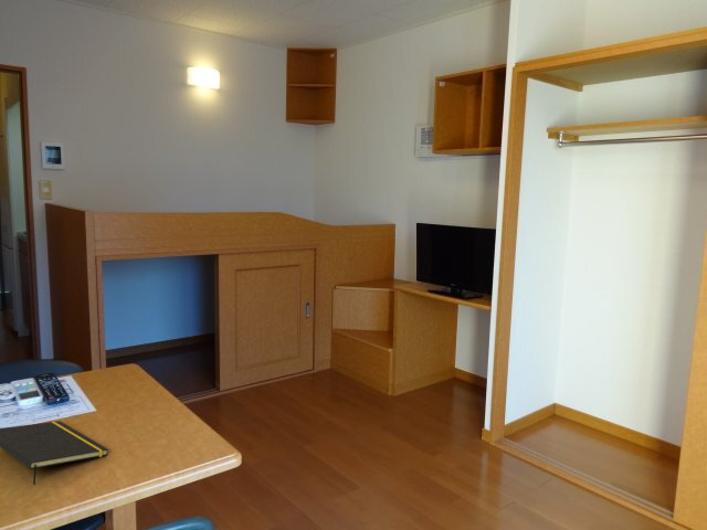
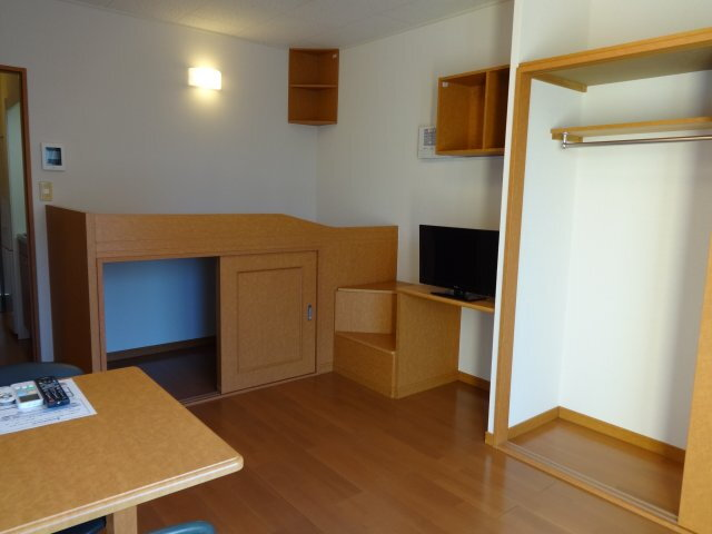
- notepad [0,420,109,486]
